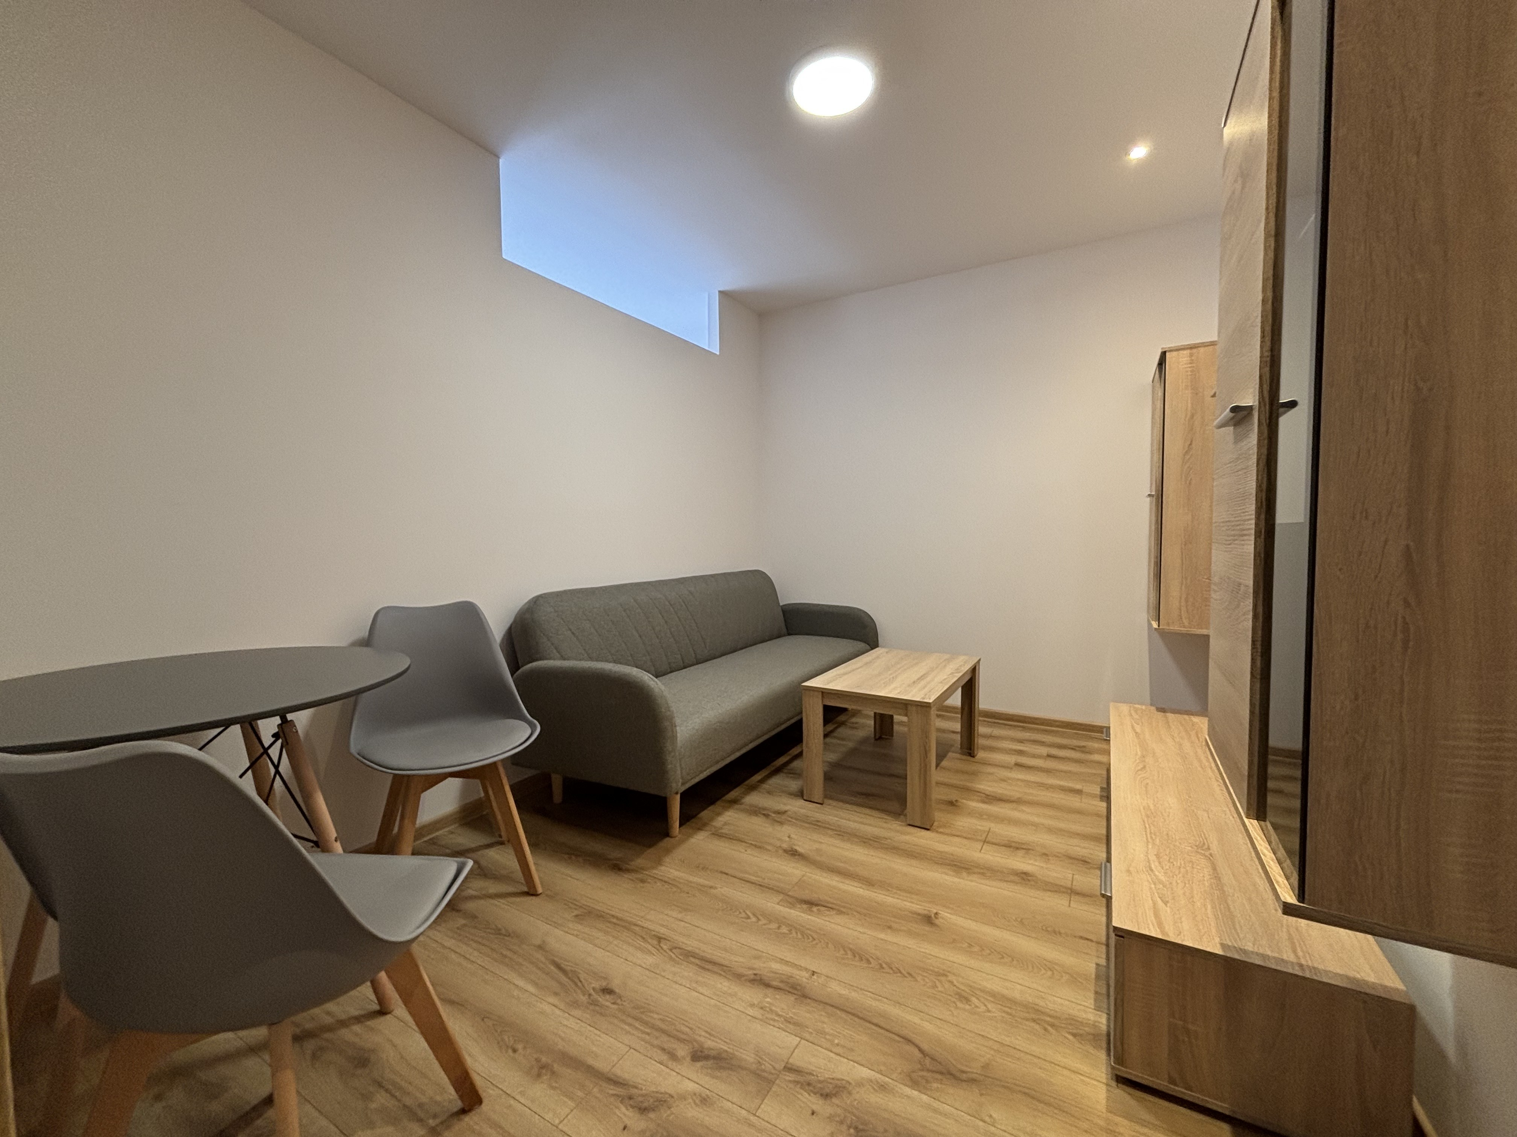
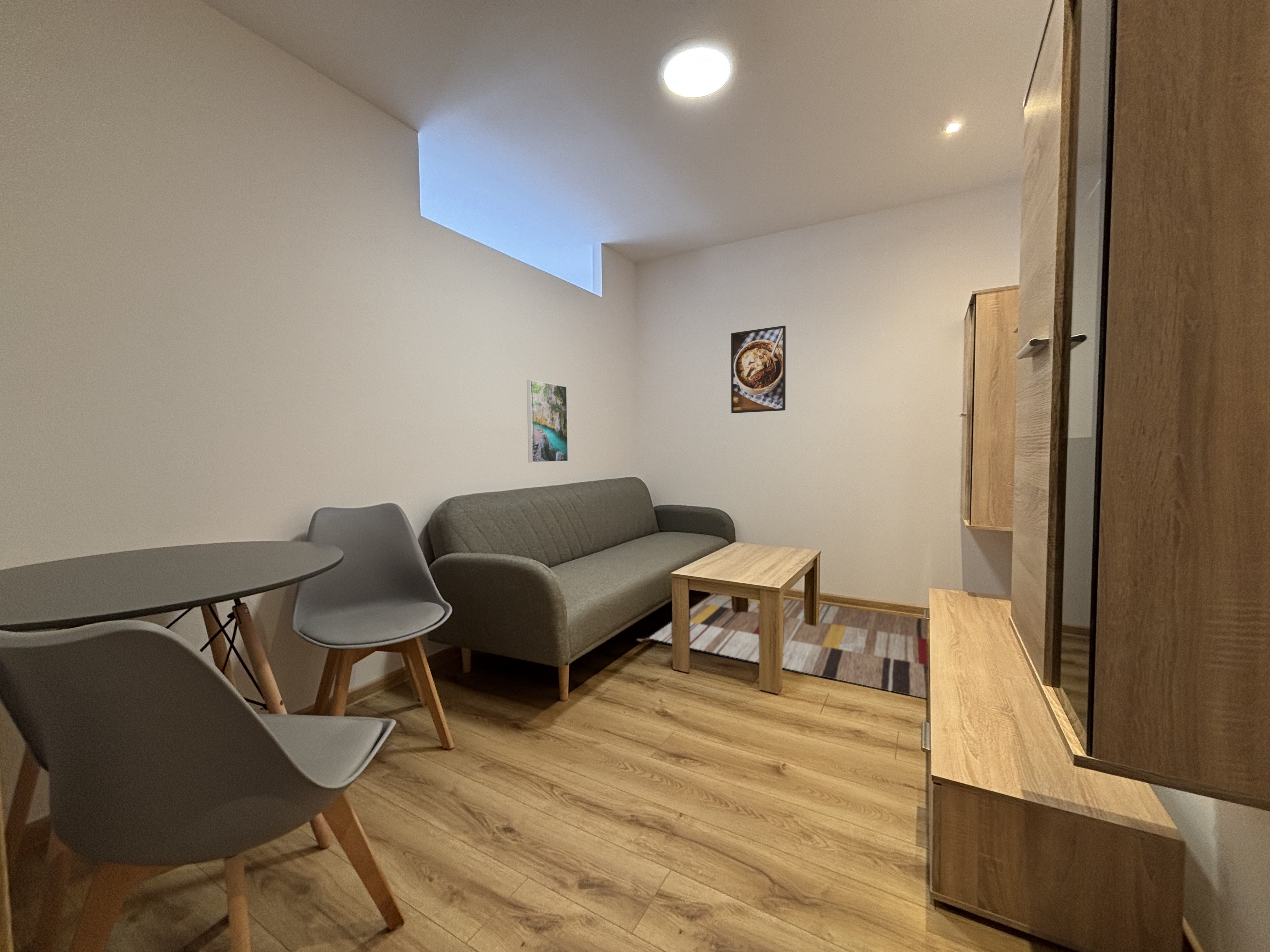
+ rug [636,594,928,699]
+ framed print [526,380,569,463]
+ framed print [731,325,786,414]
